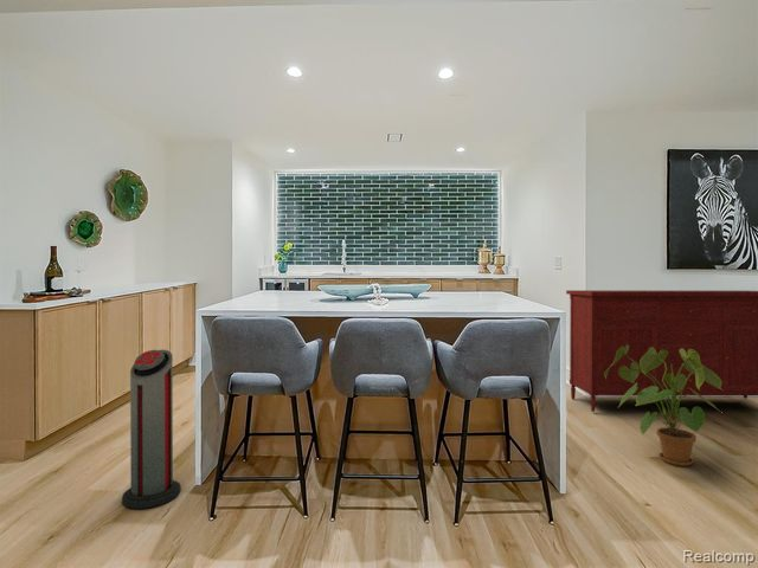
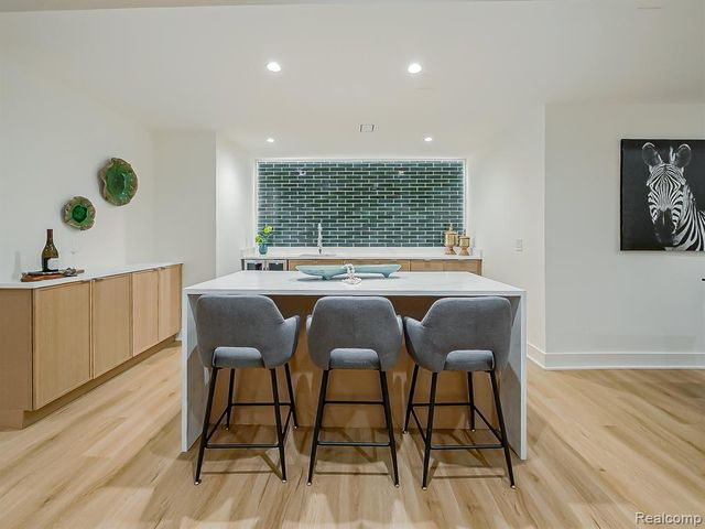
- sideboard [565,289,758,413]
- house plant [604,344,722,467]
- air purifier [121,349,182,510]
